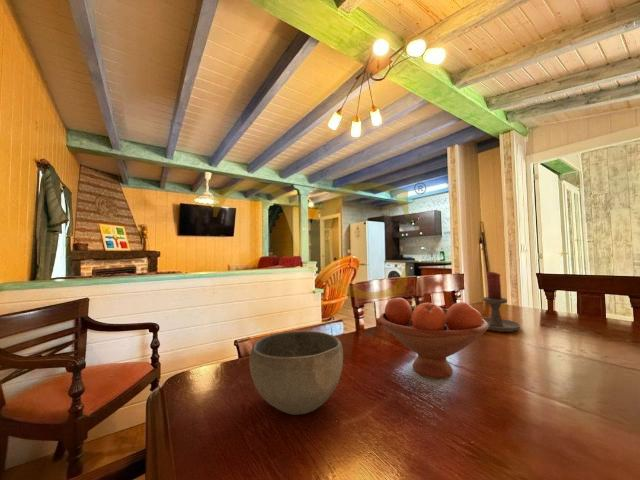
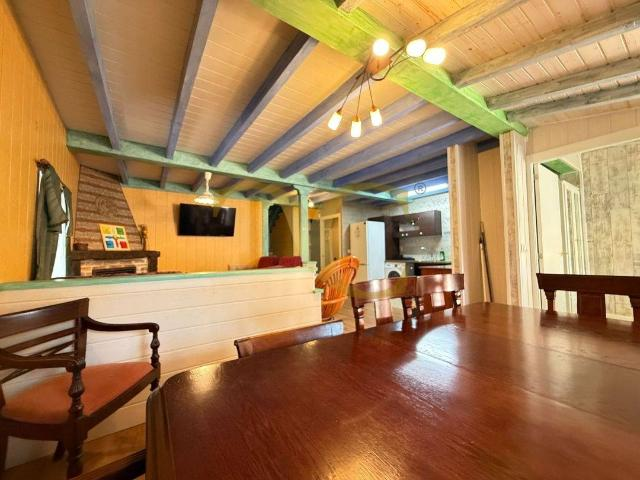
- candle holder [482,271,522,333]
- bowl [248,330,344,416]
- fruit bowl [378,297,489,380]
